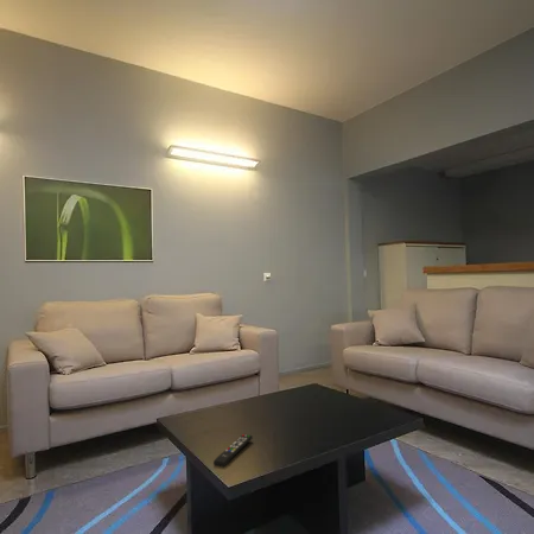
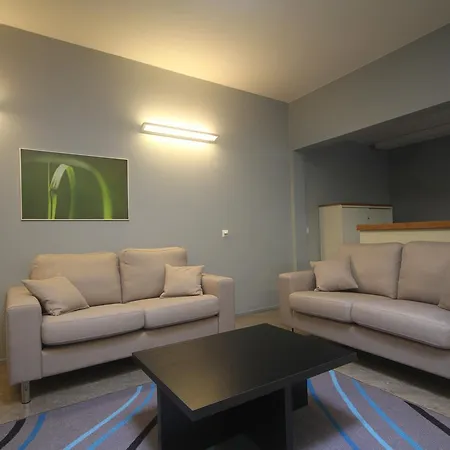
- remote control [212,433,254,468]
